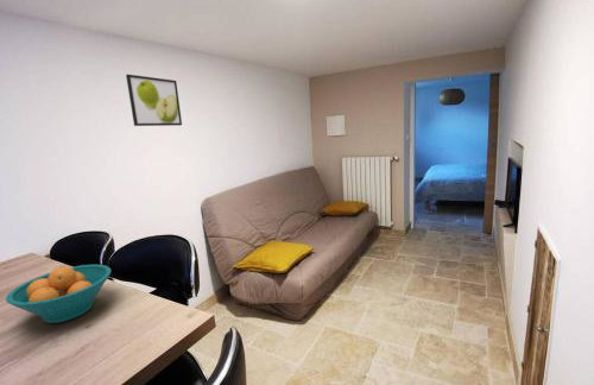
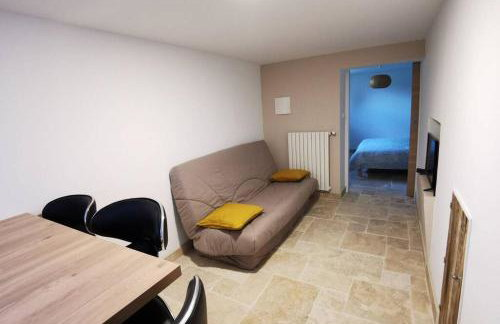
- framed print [125,74,183,127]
- fruit bowl [5,264,112,324]
